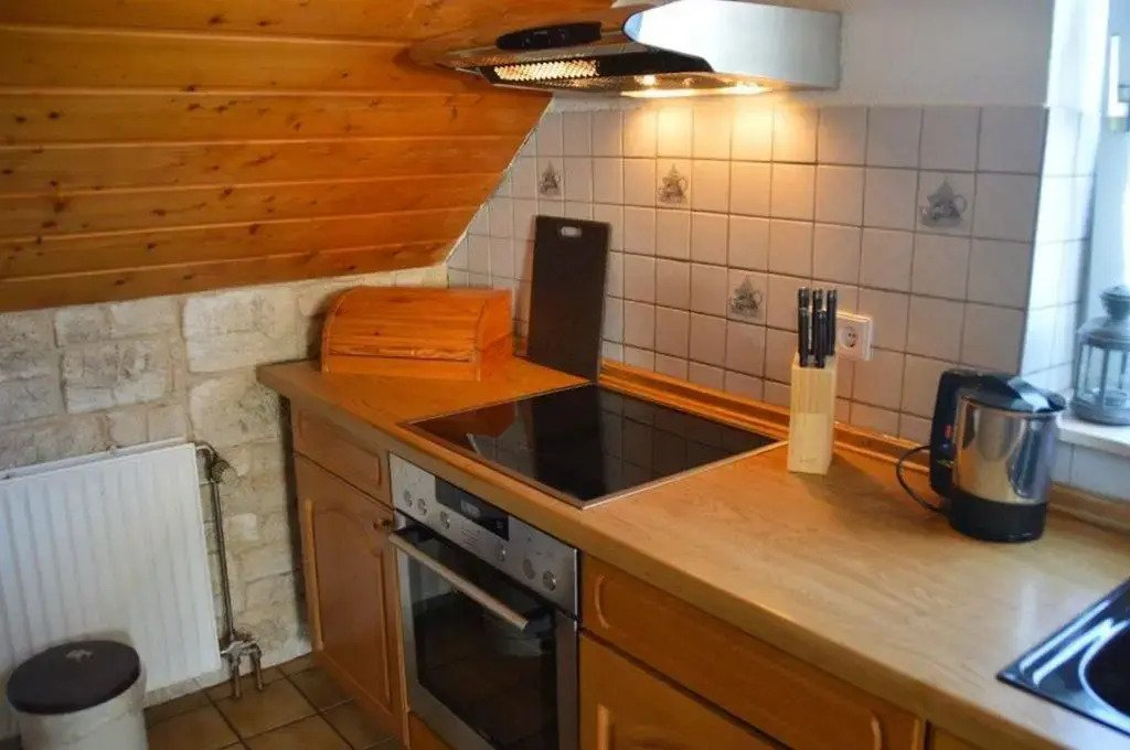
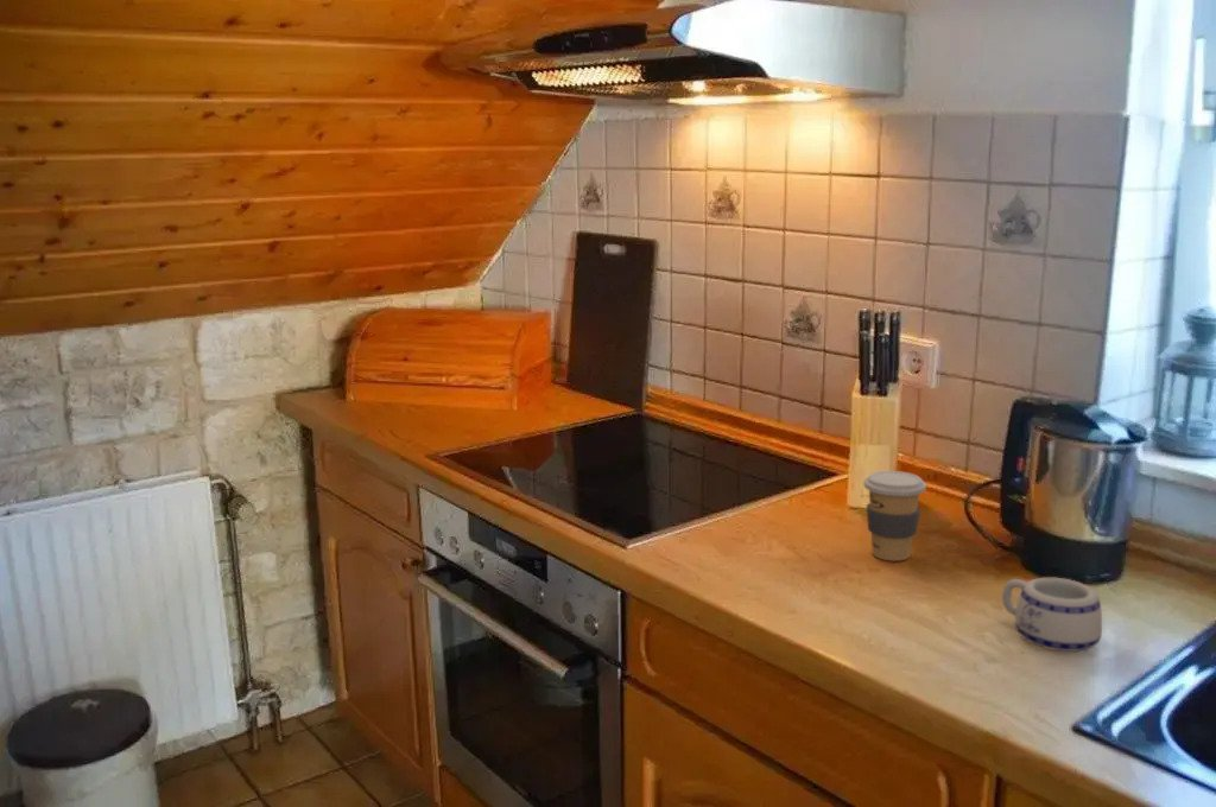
+ mug [1001,577,1103,653]
+ coffee cup [862,470,927,563]
